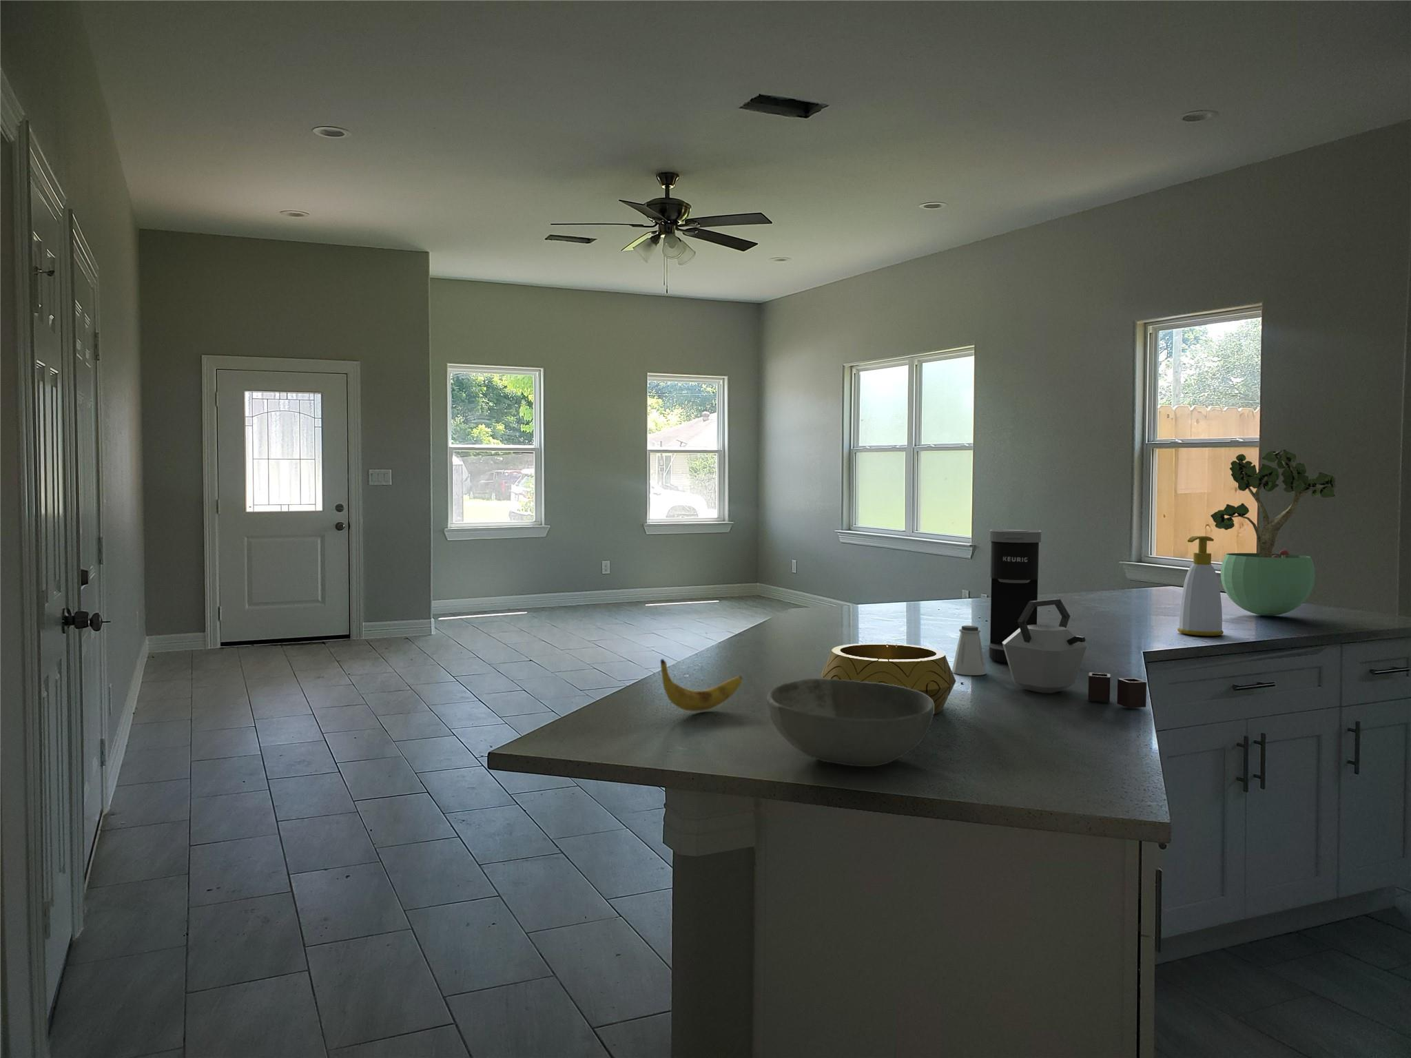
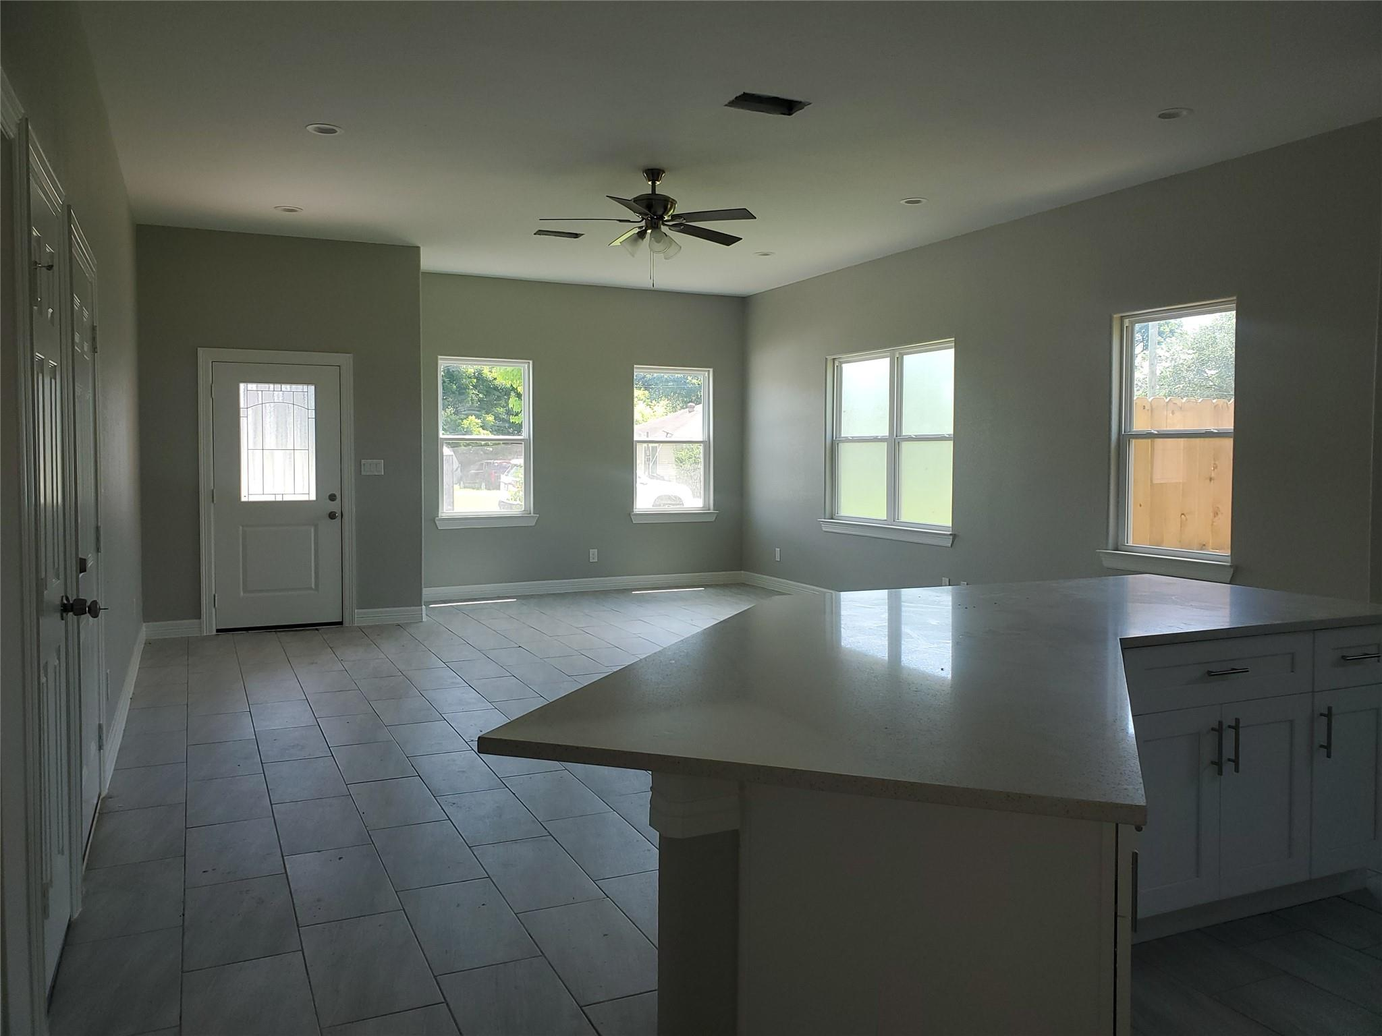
- banana [659,658,742,712]
- coffee maker [988,529,1042,663]
- bowl [767,678,934,767]
- decorative bowl [820,642,957,715]
- kettle [1002,598,1147,708]
- potted plant [1210,449,1338,617]
- soap bottle [1177,536,1224,637]
- saltshaker [951,625,988,676]
